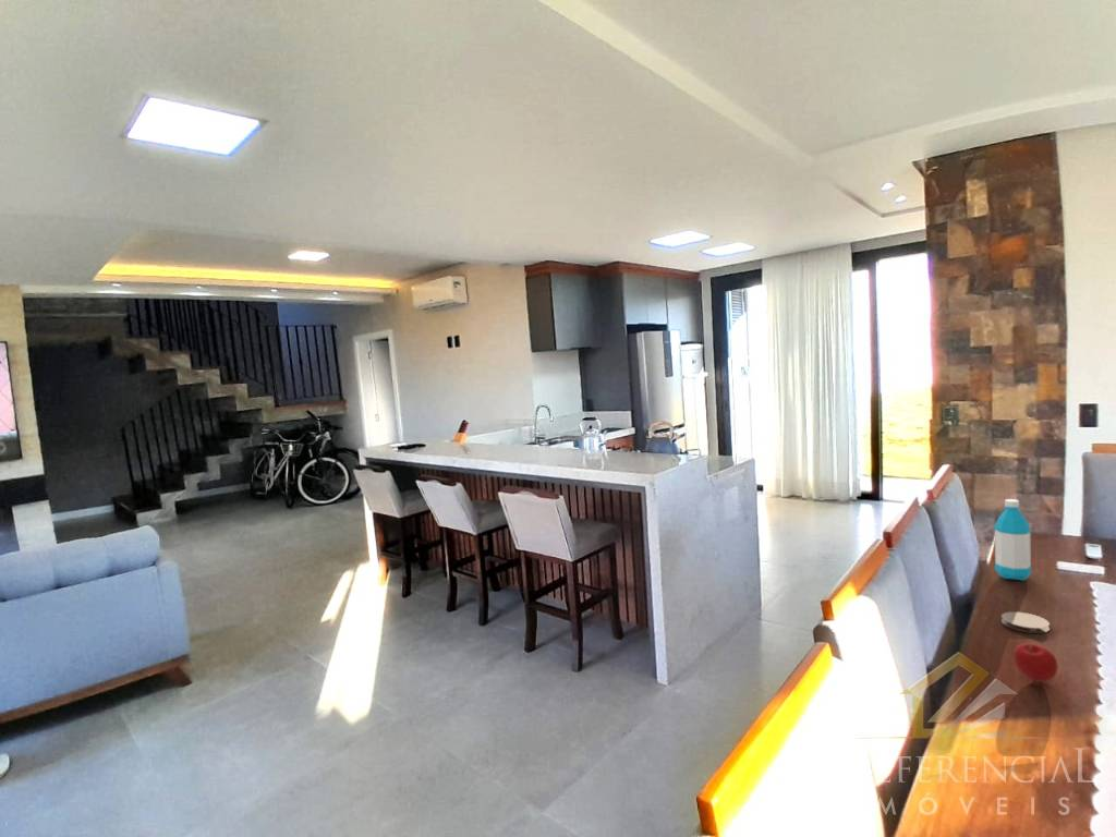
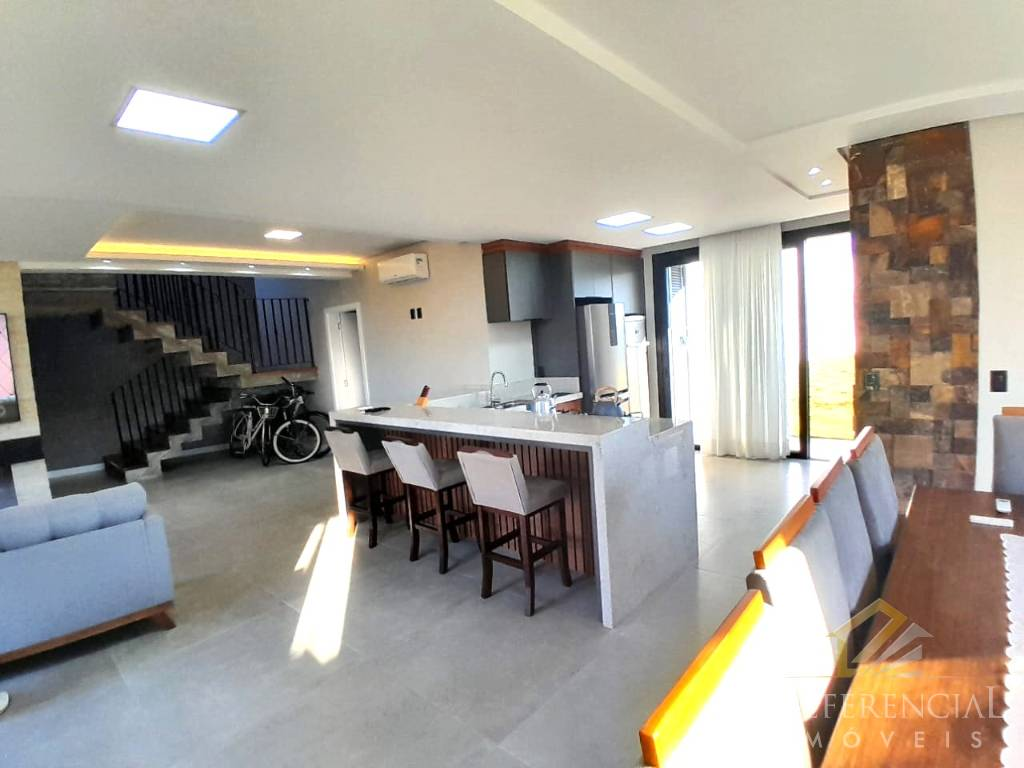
- apple [1012,642,1059,682]
- coaster [1000,611,1051,634]
- water bottle [993,498,1032,582]
